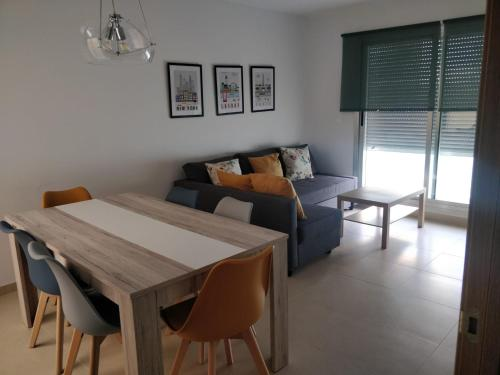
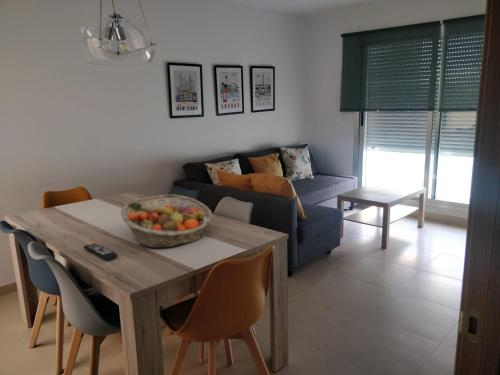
+ remote control [83,243,119,261]
+ fruit basket [120,193,214,249]
